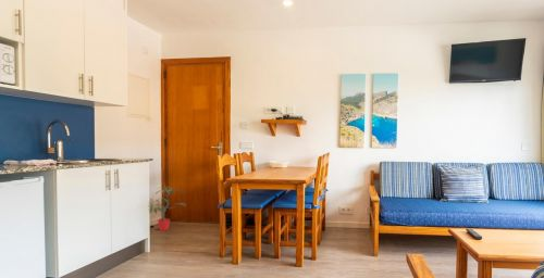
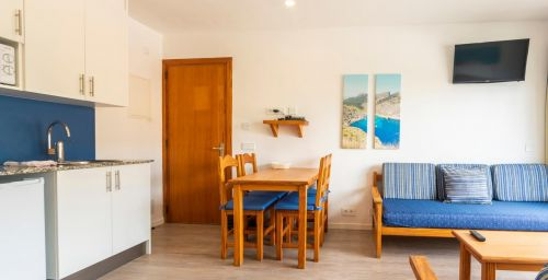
- potted plant [149,186,187,231]
